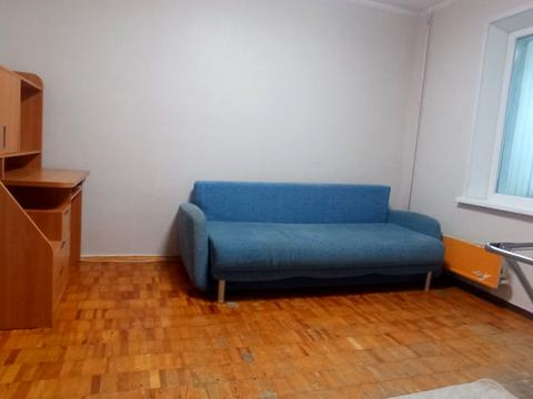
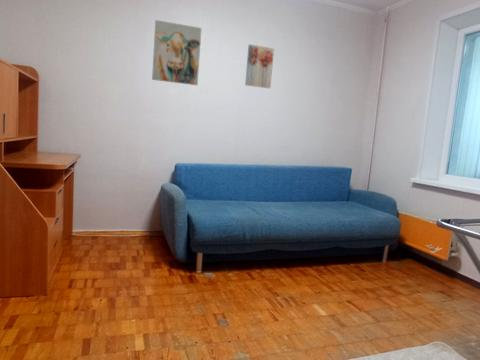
+ wall art [244,43,275,89]
+ wall art [151,19,202,86]
